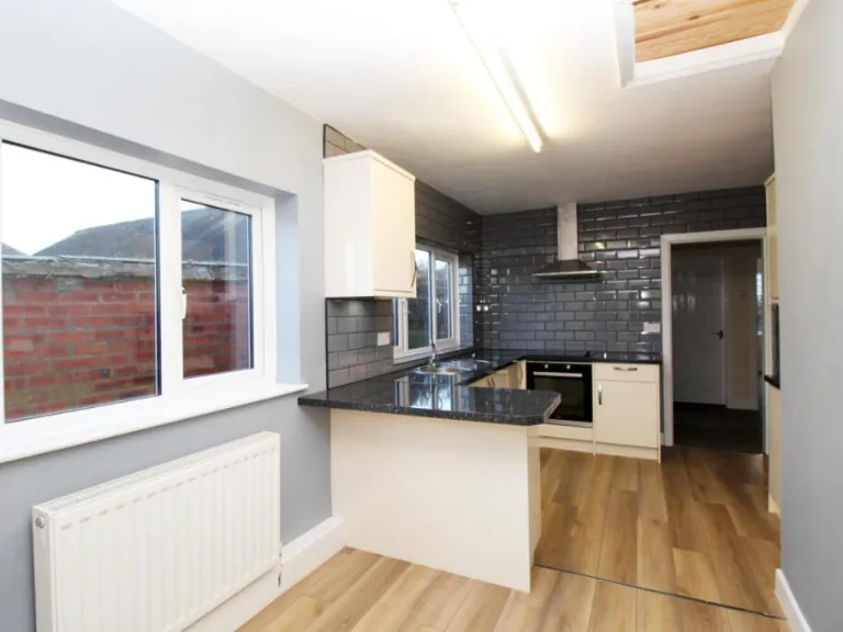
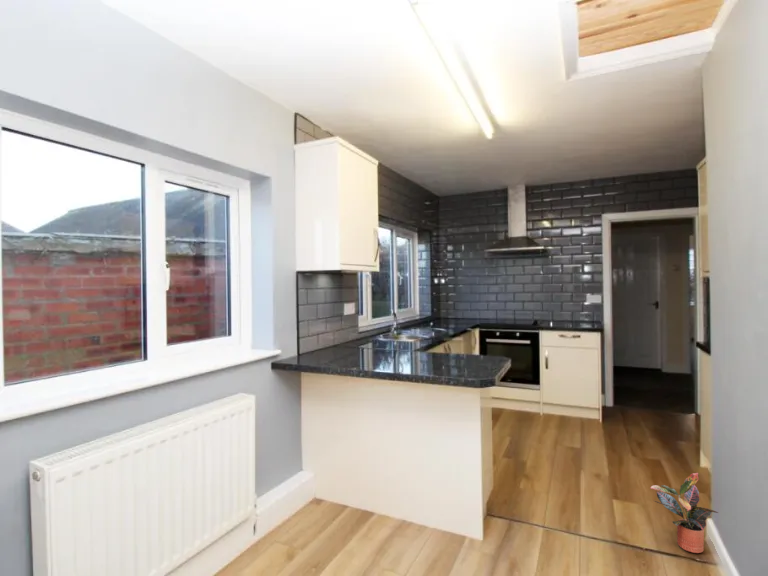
+ potted plant [649,472,719,554]
